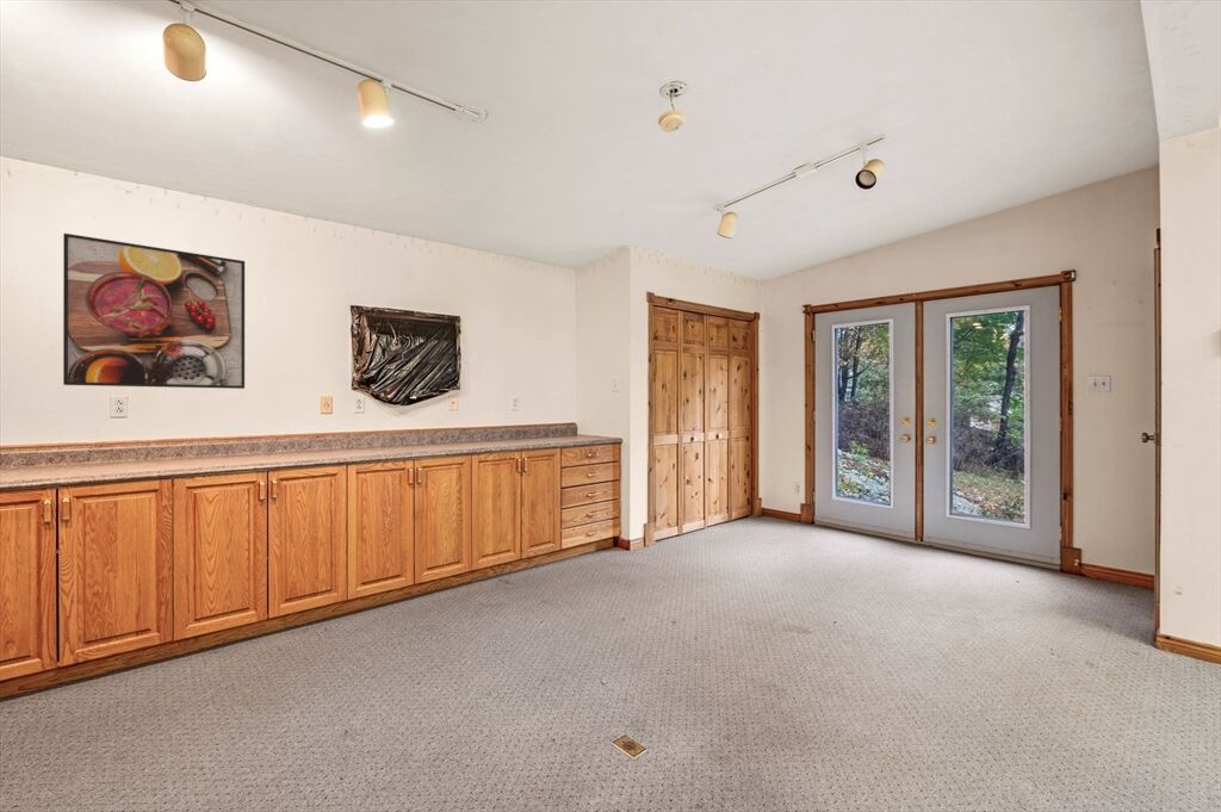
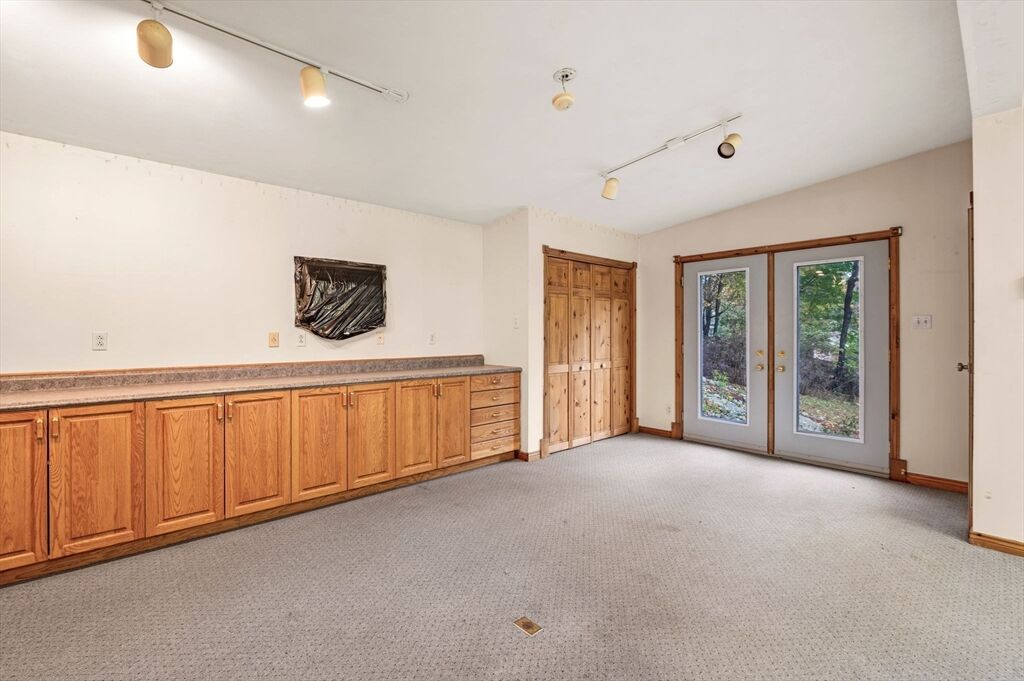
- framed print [62,233,246,390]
